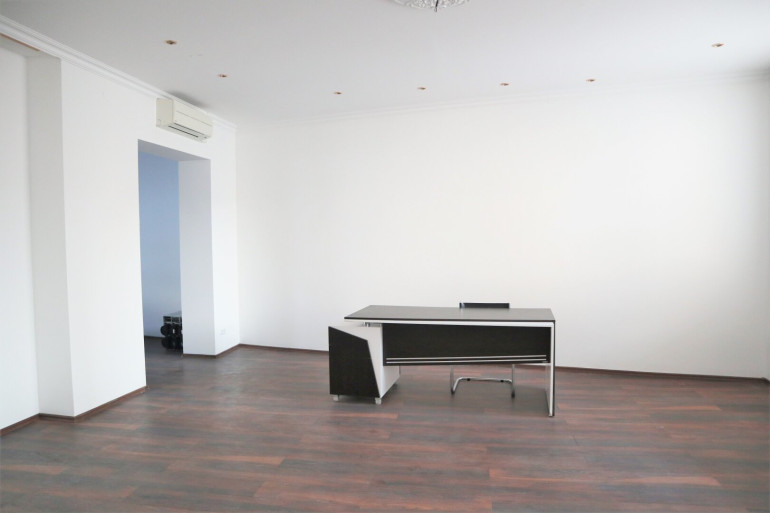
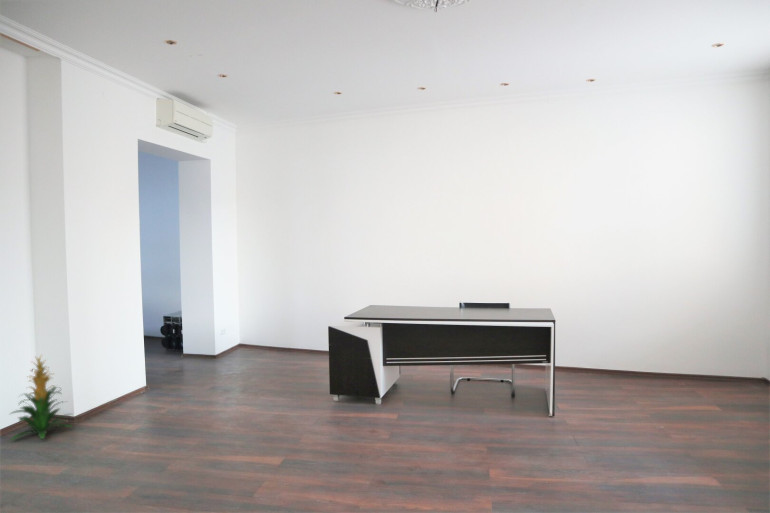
+ indoor plant [9,354,74,442]
